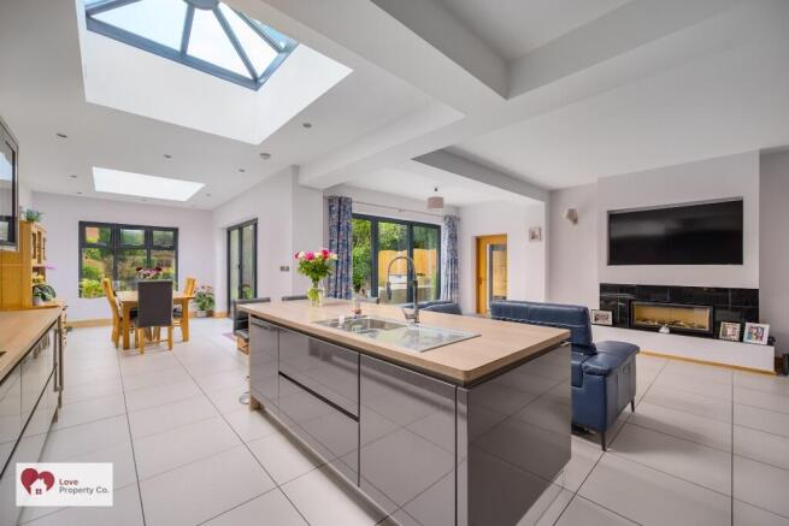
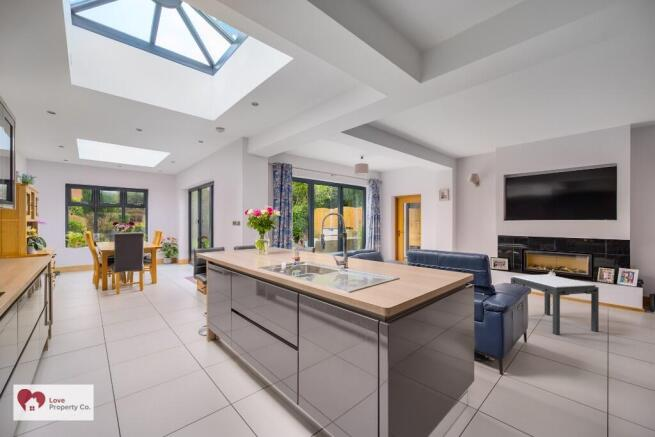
+ side table [510,274,600,336]
